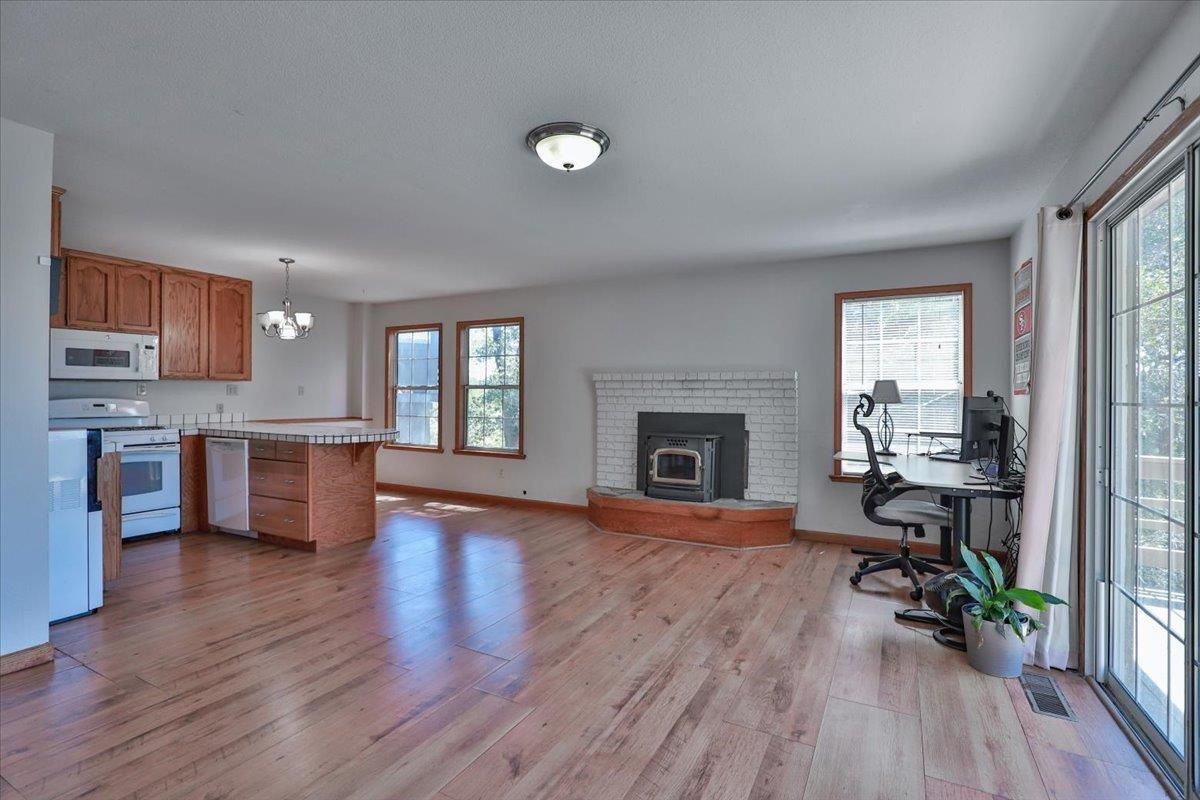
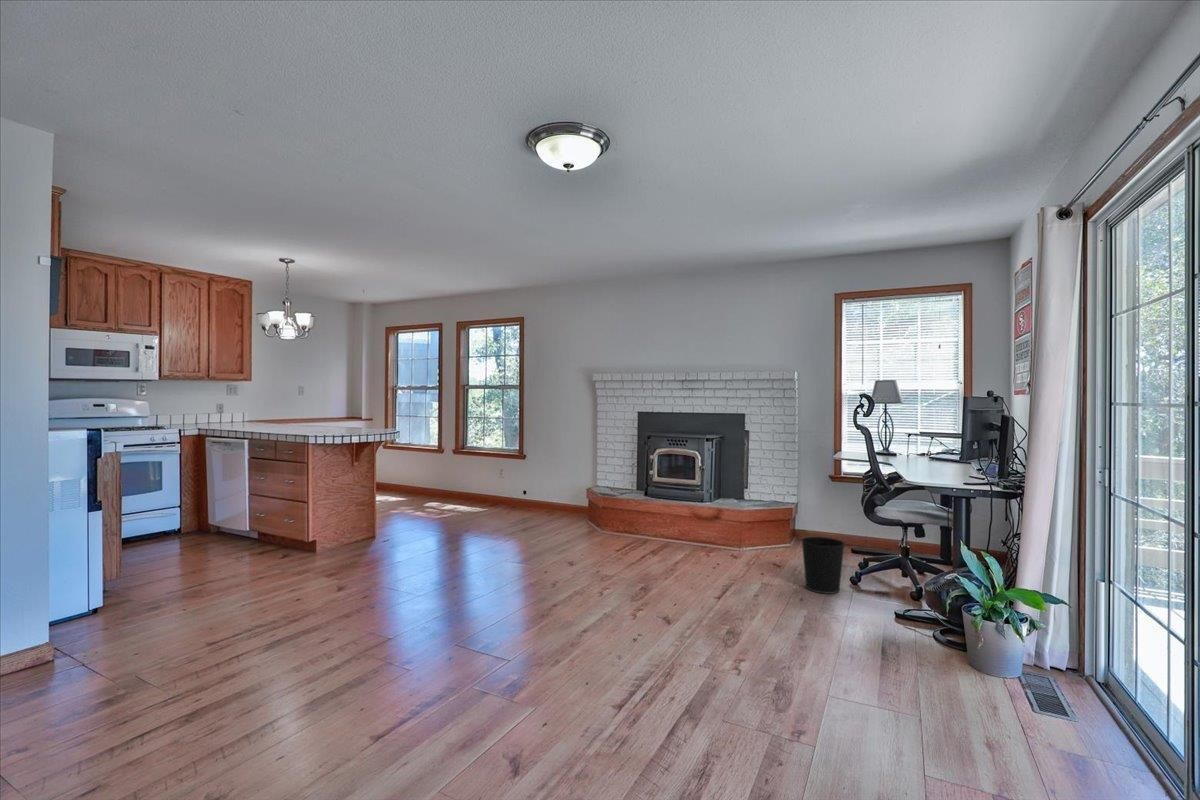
+ wastebasket [800,536,846,595]
